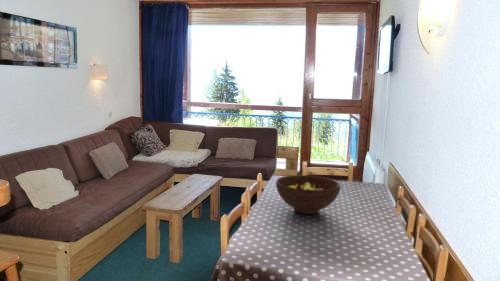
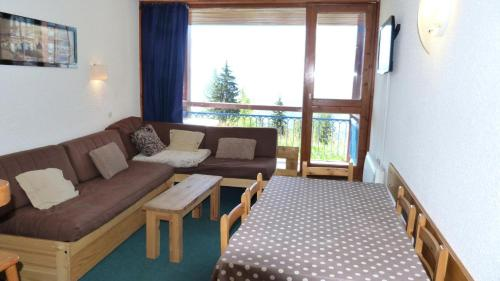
- fruit bowl [275,174,342,215]
